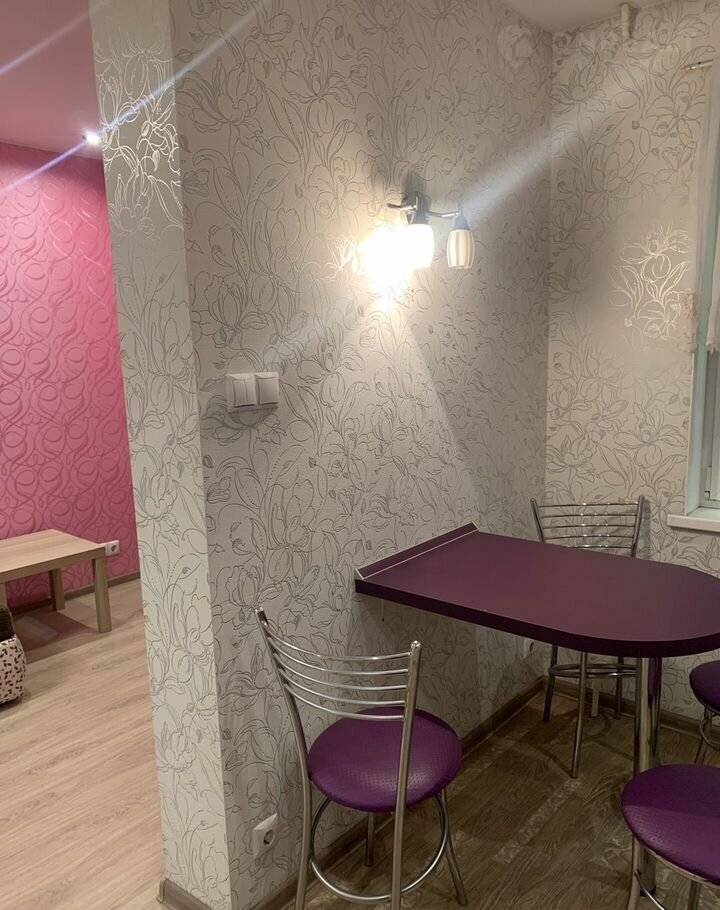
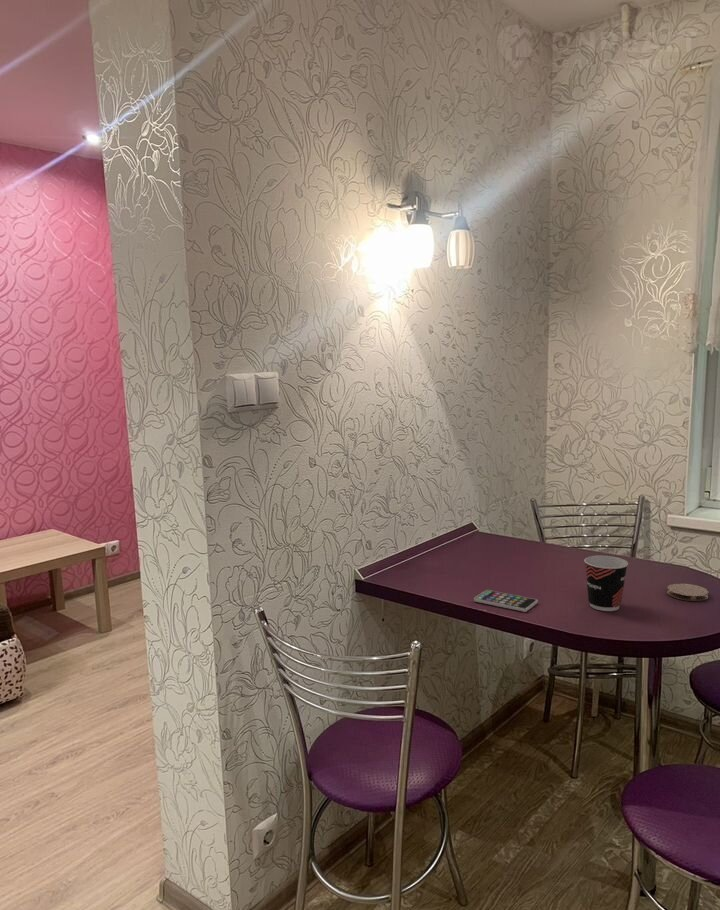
+ smartphone [473,589,539,613]
+ cup [583,555,629,612]
+ coaster [666,583,709,602]
